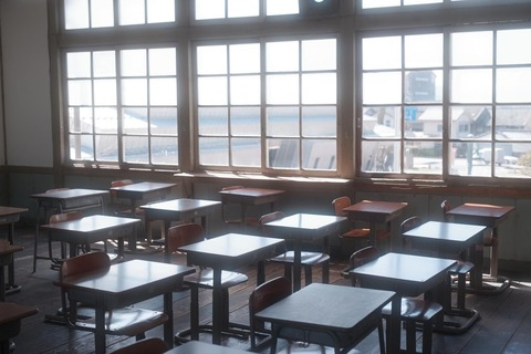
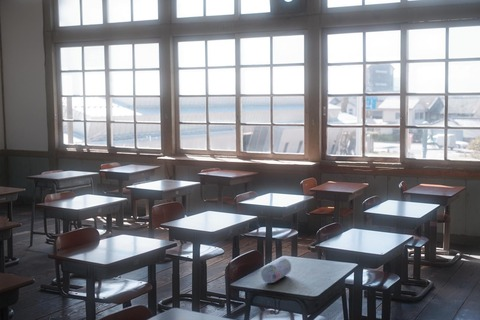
+ pencil case [260,257,292,284]
